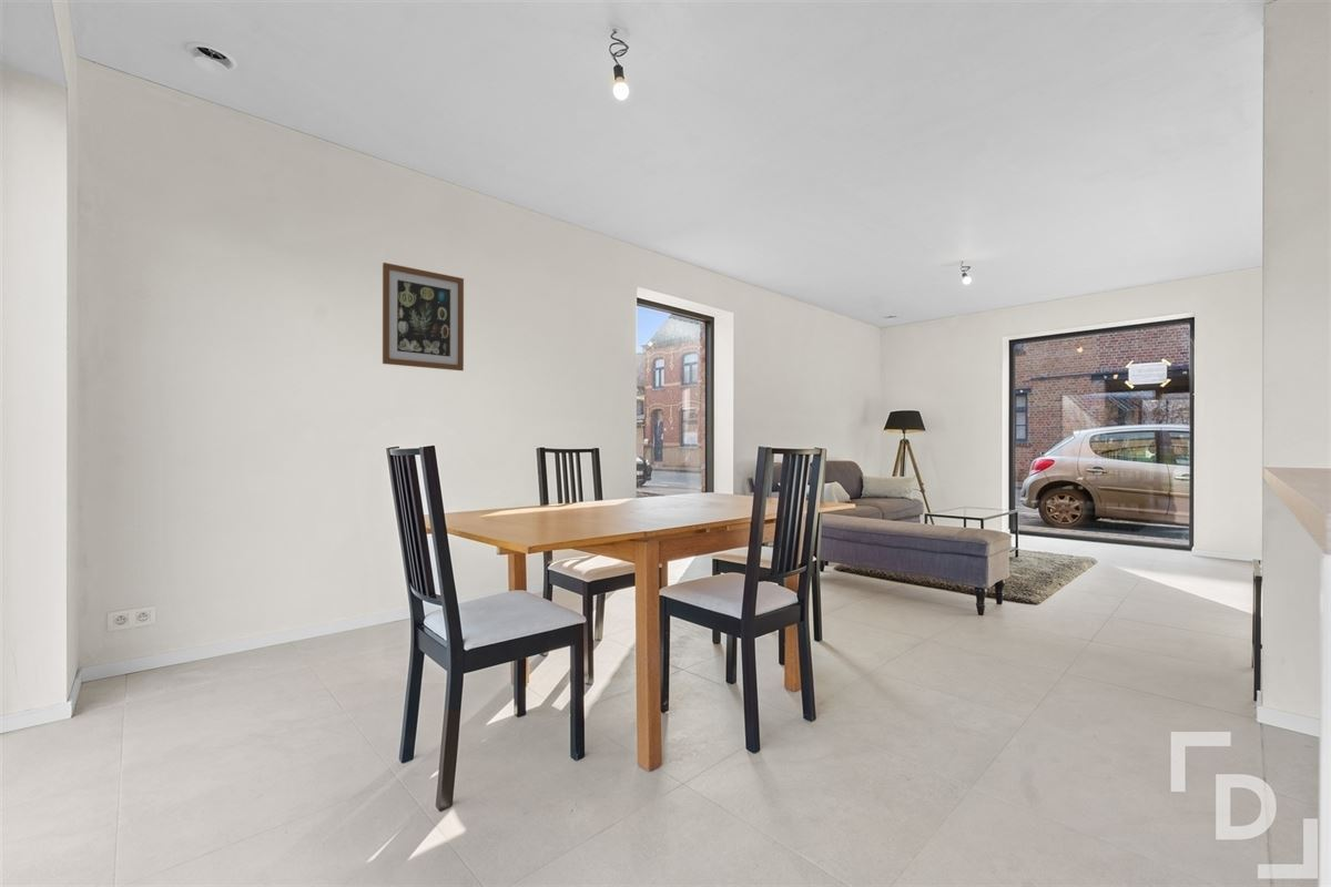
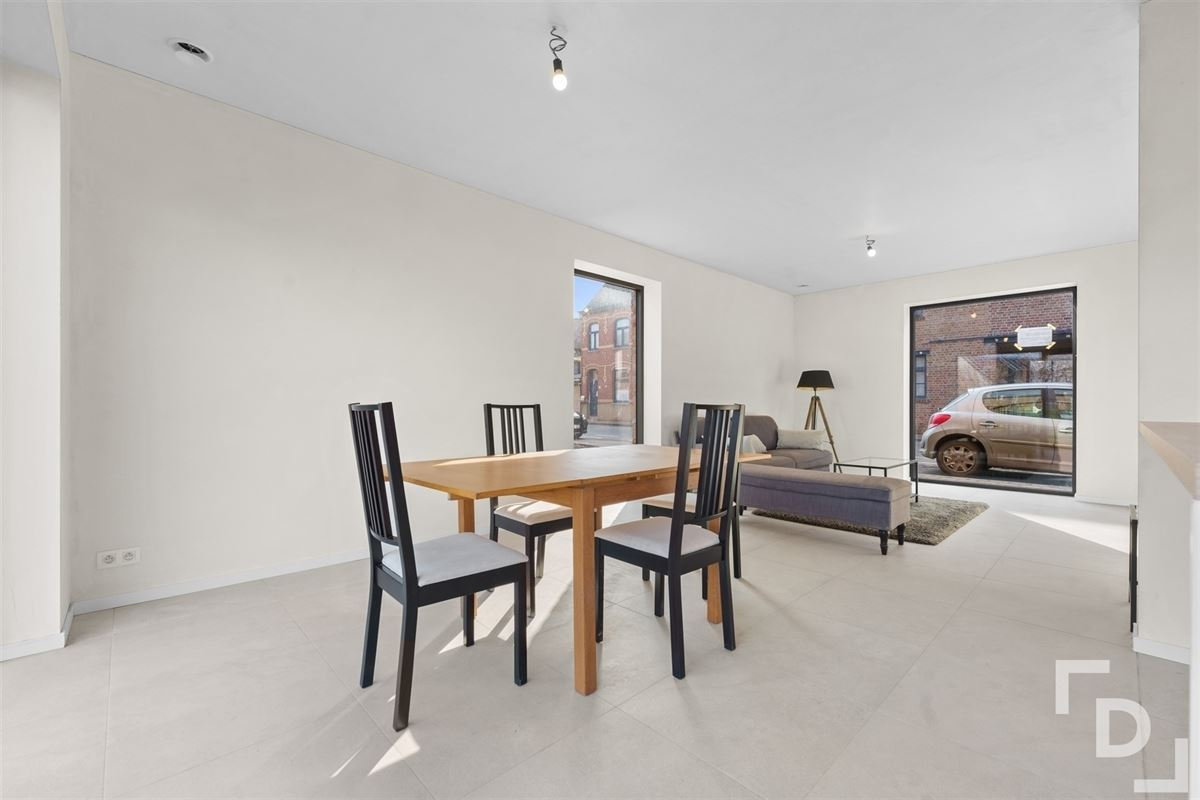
- wall art [382,262,465,371]
